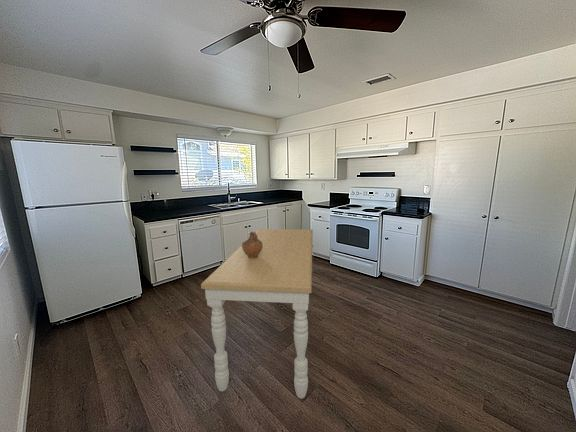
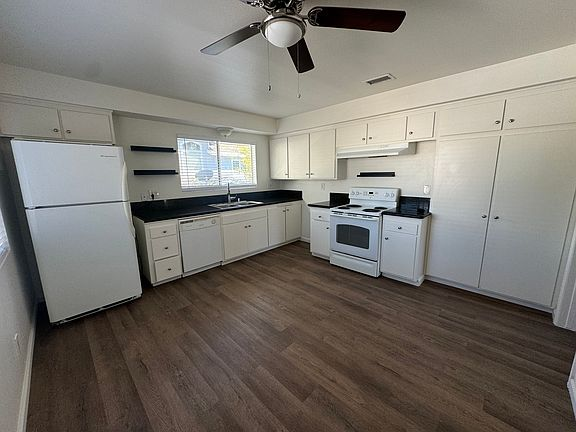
- ceramic jug [241,231,263,258]
- dining table [200,228,314,400]
